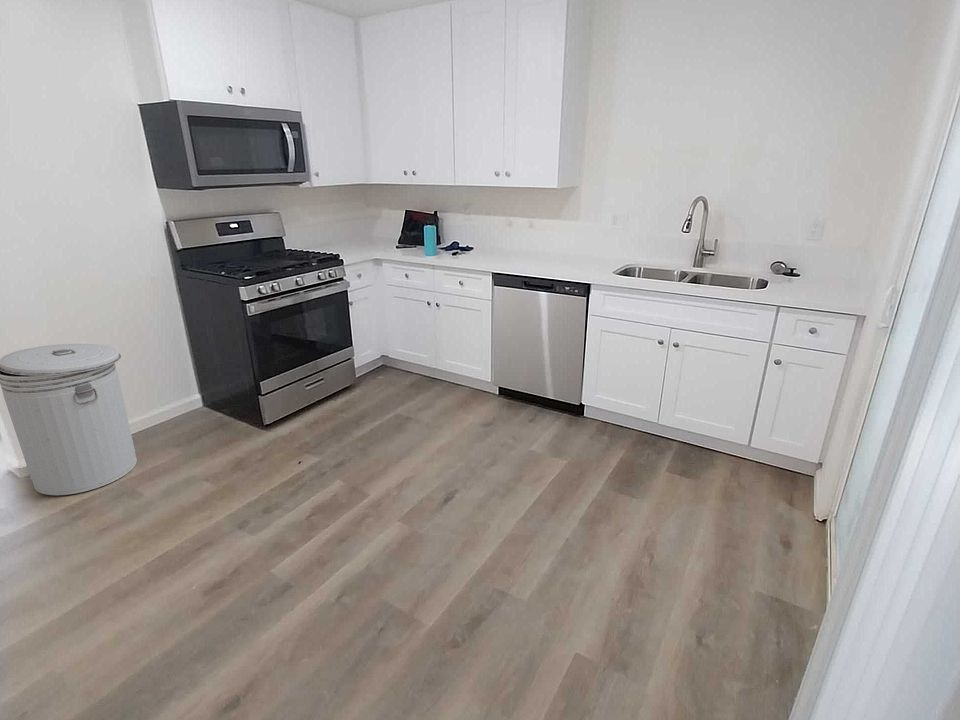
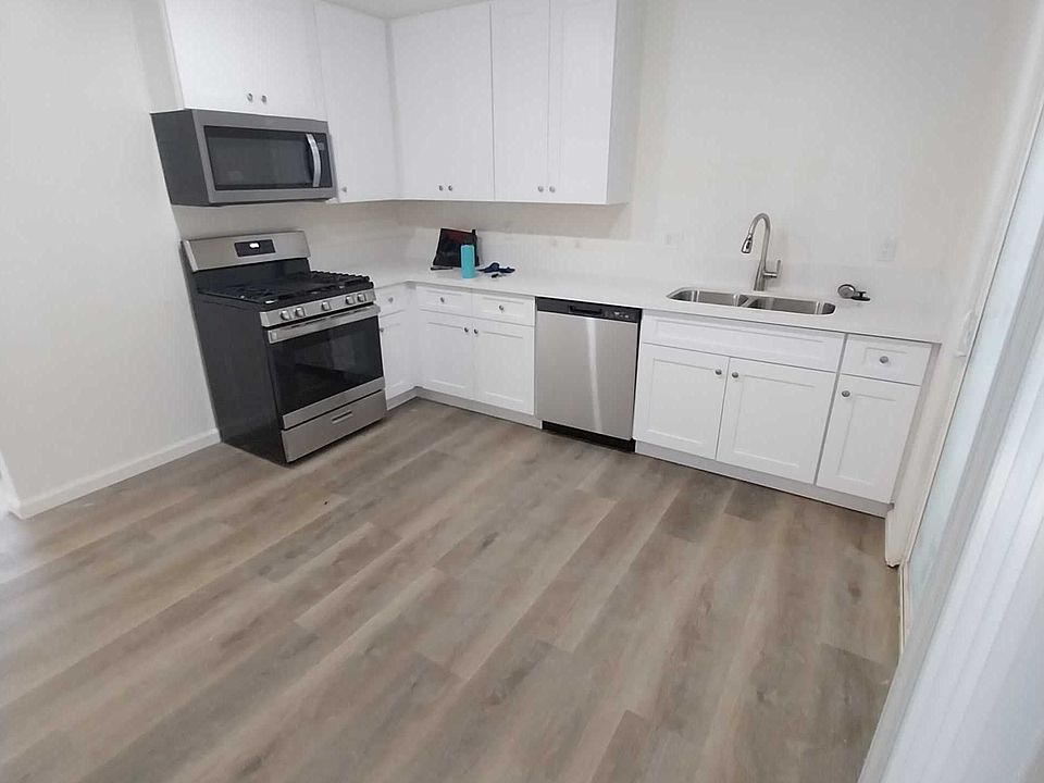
- can [0,343,138,496]
